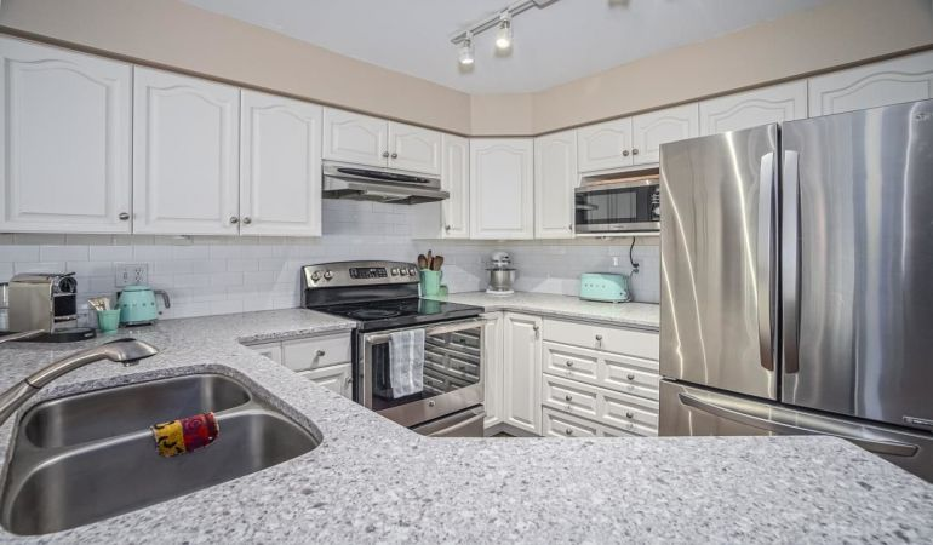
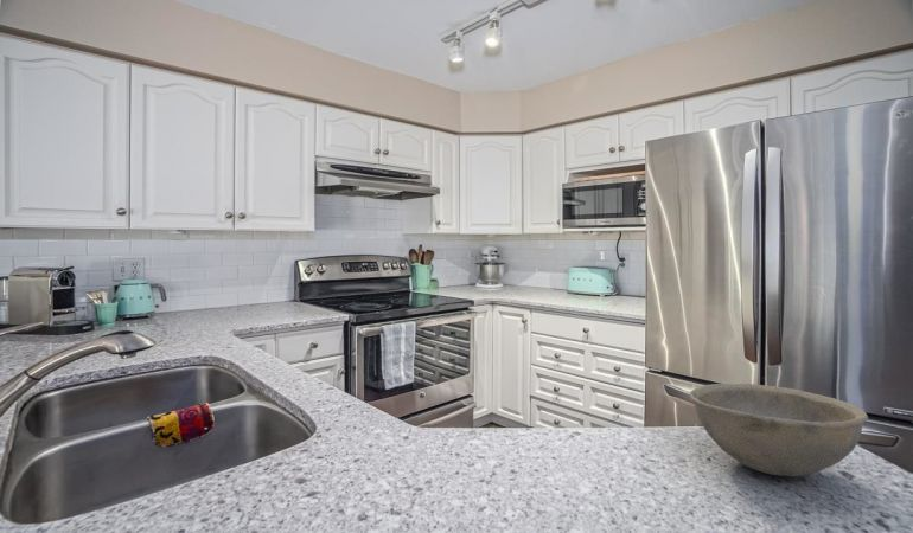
+ bowl [689,383,869,477]
